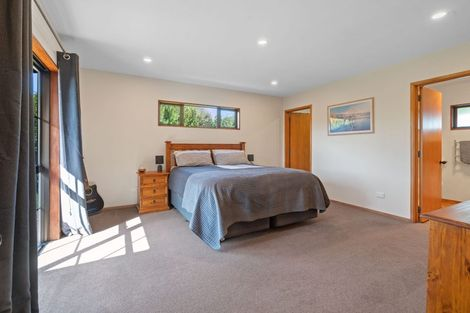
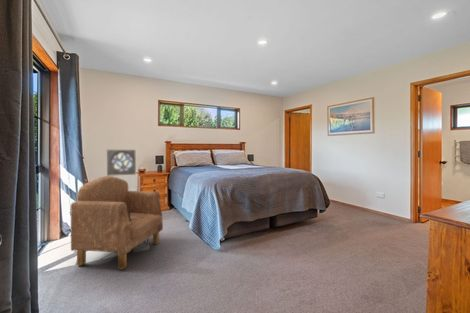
+ armchair [70,175,164,271]
+ wall ornament [106,149,137,176]
